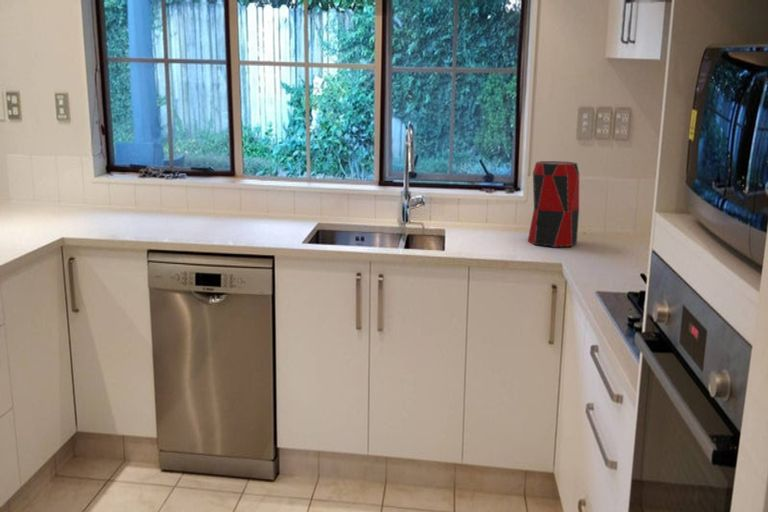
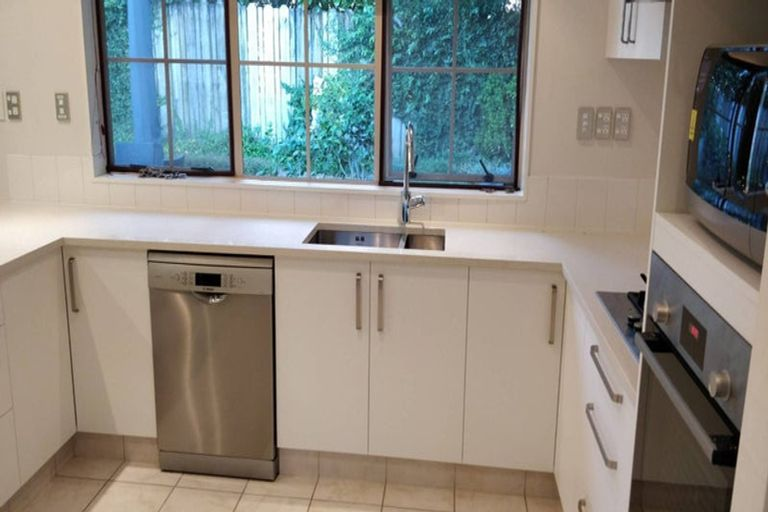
- vase [527,160,580,247]
